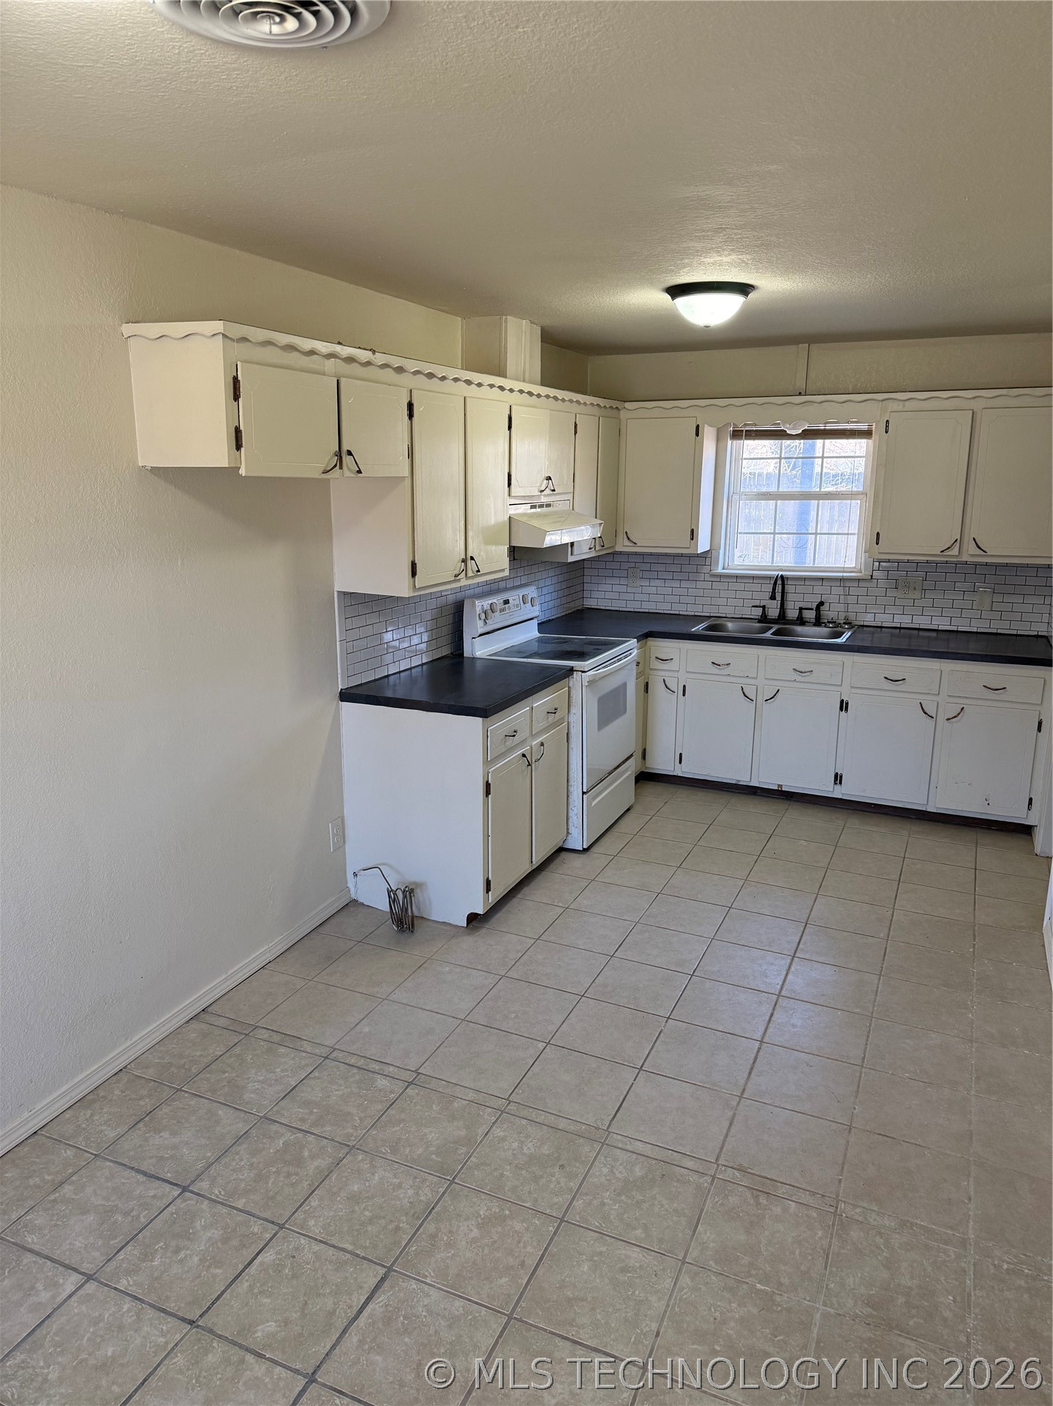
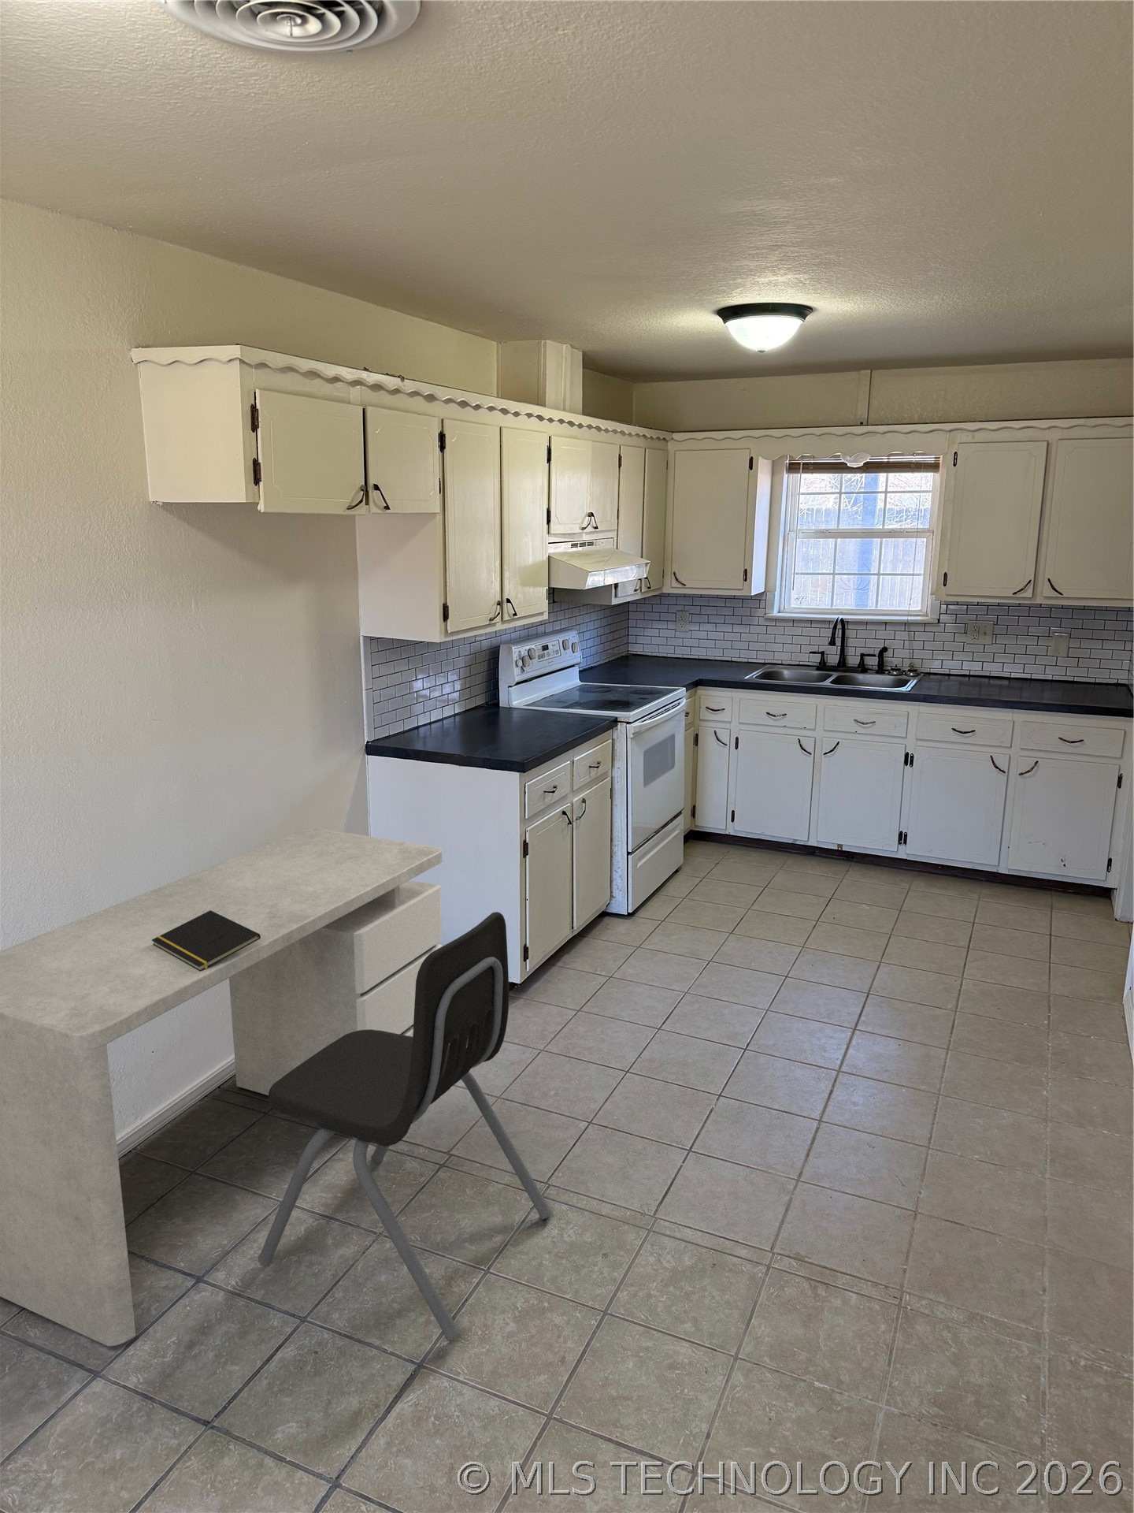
+ notepad [152,910,261,972]
+ desk [0,828,443,1346]
+ dining chair [257,911,553,1341]
